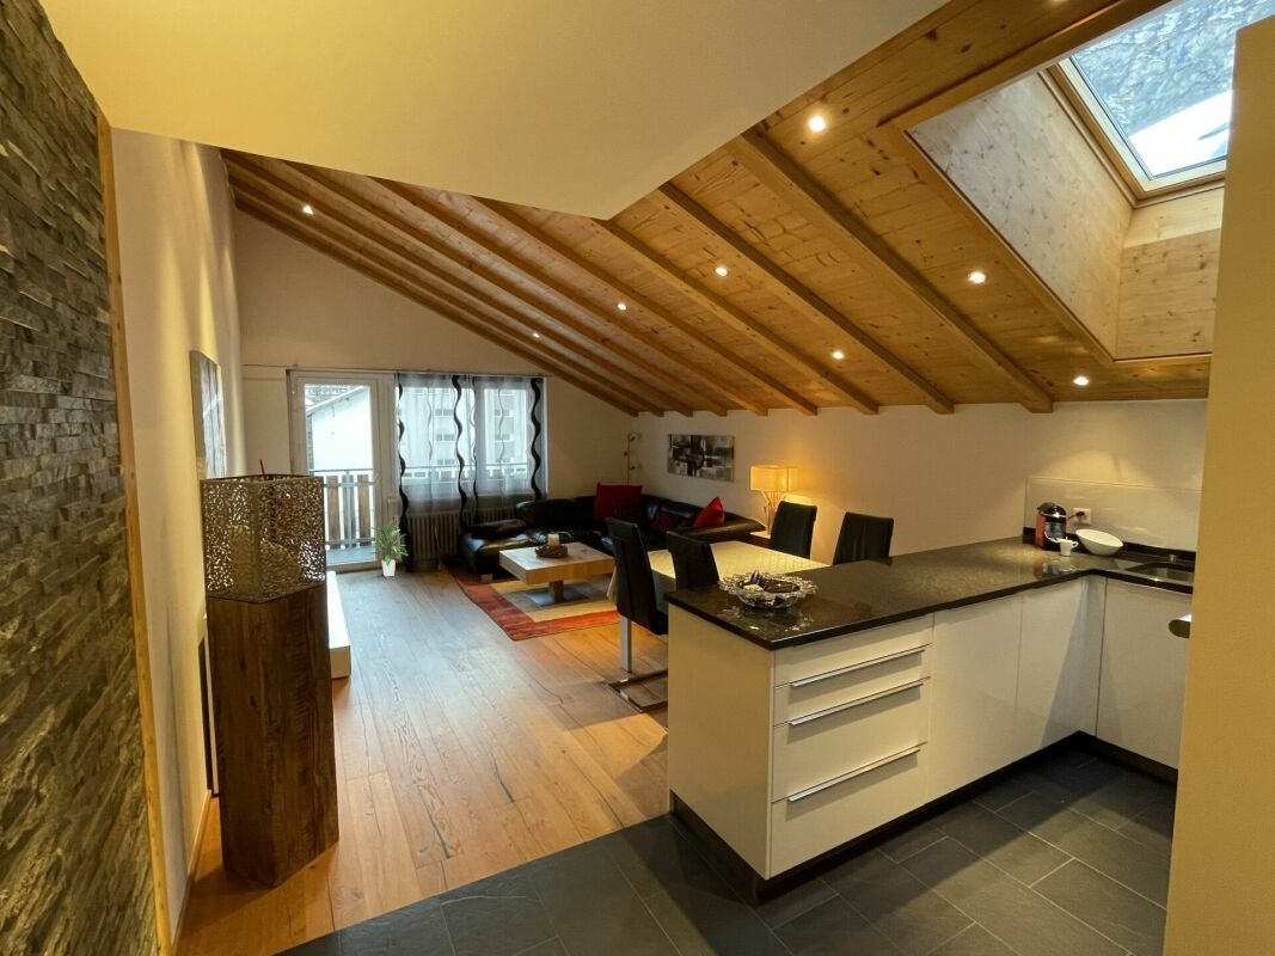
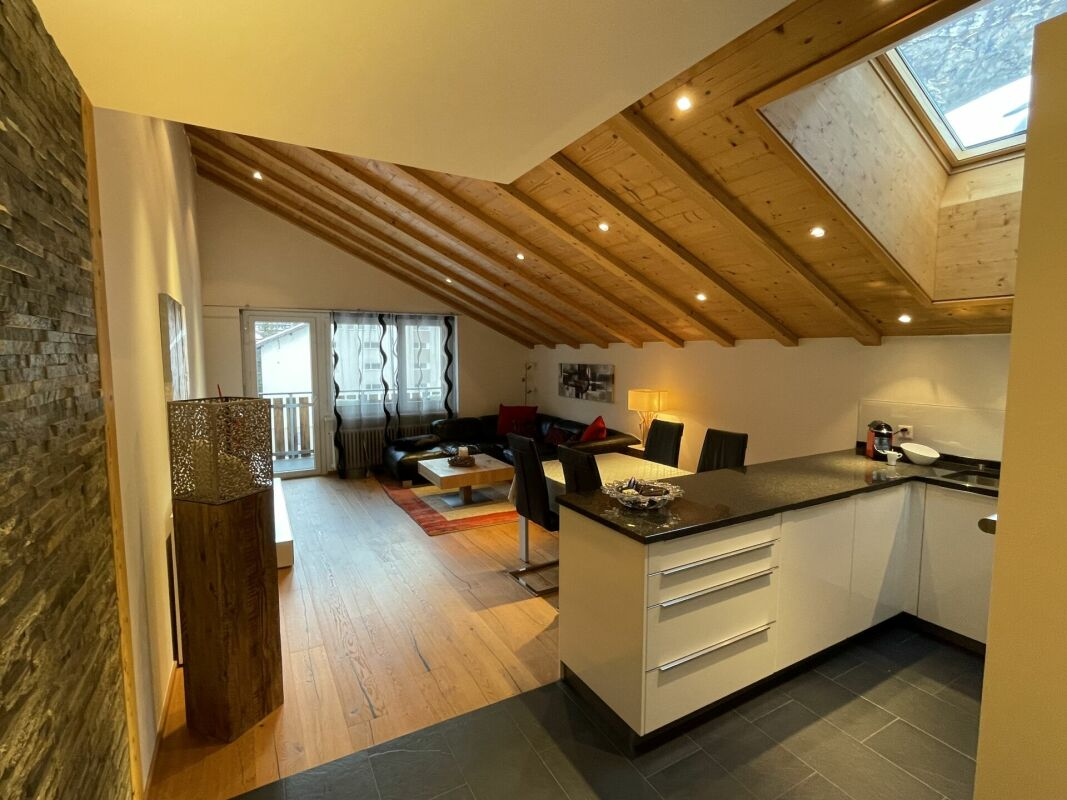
- indoor plant [366,519,409,577]
